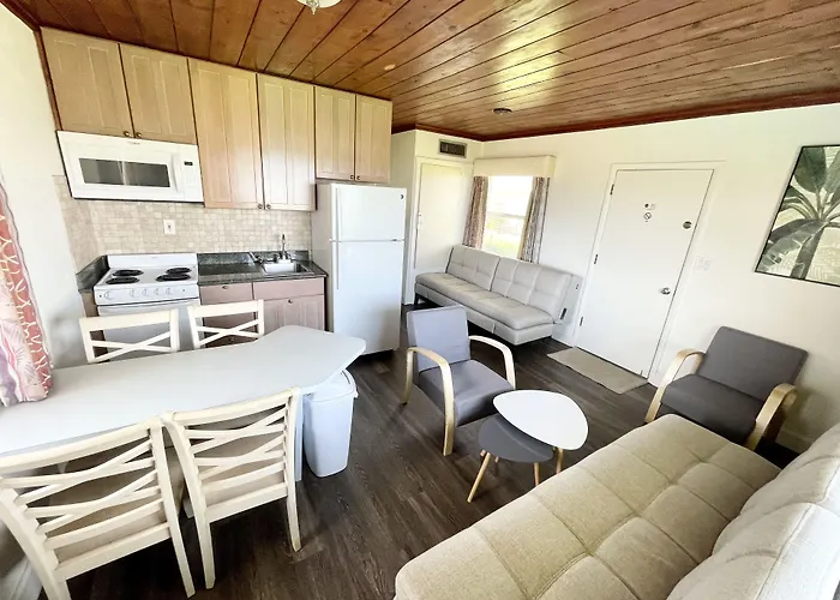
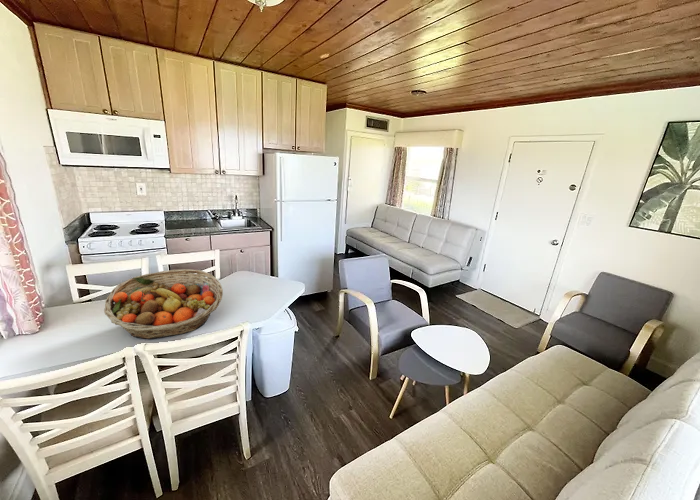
+ fruit basket [103,268,224,340]
